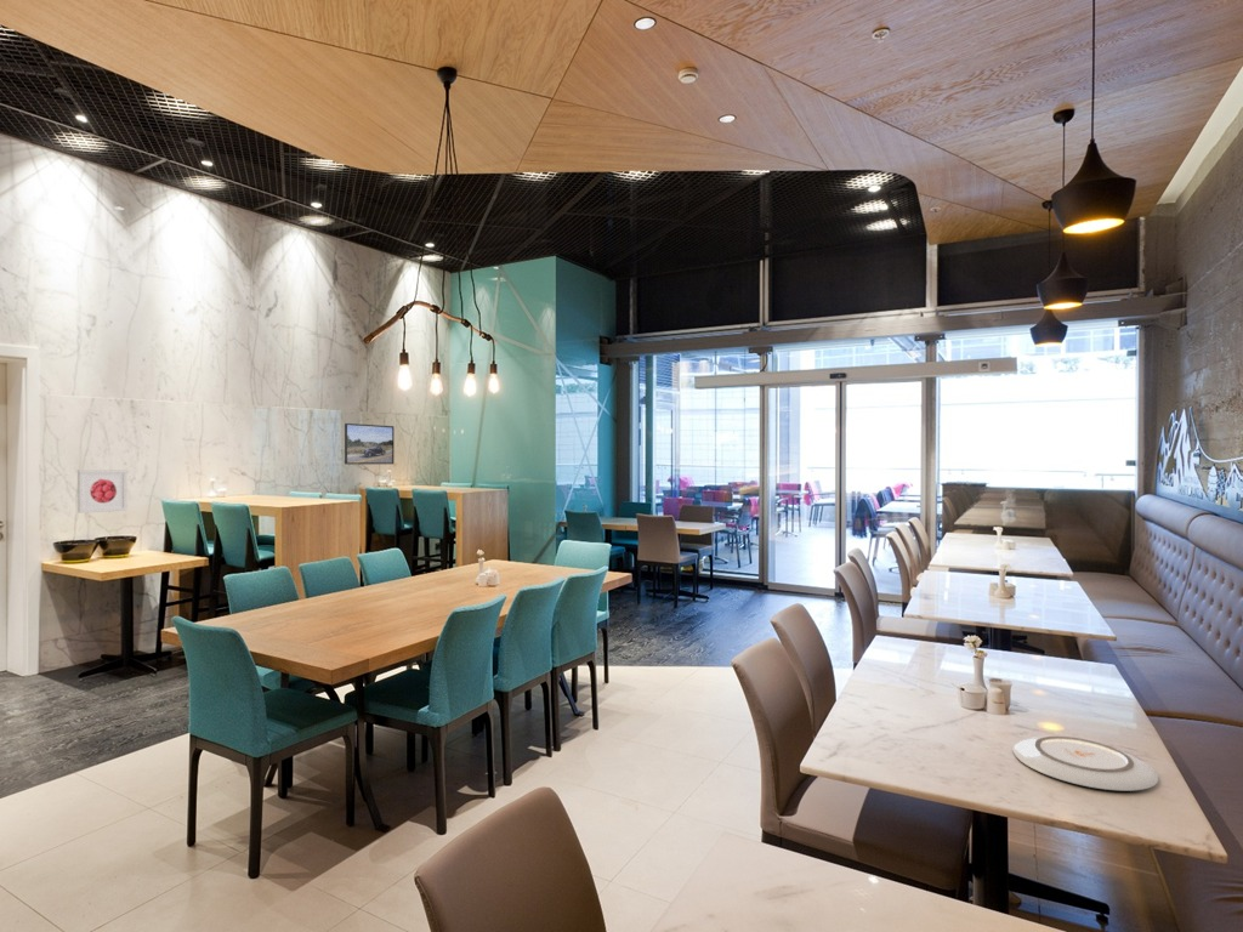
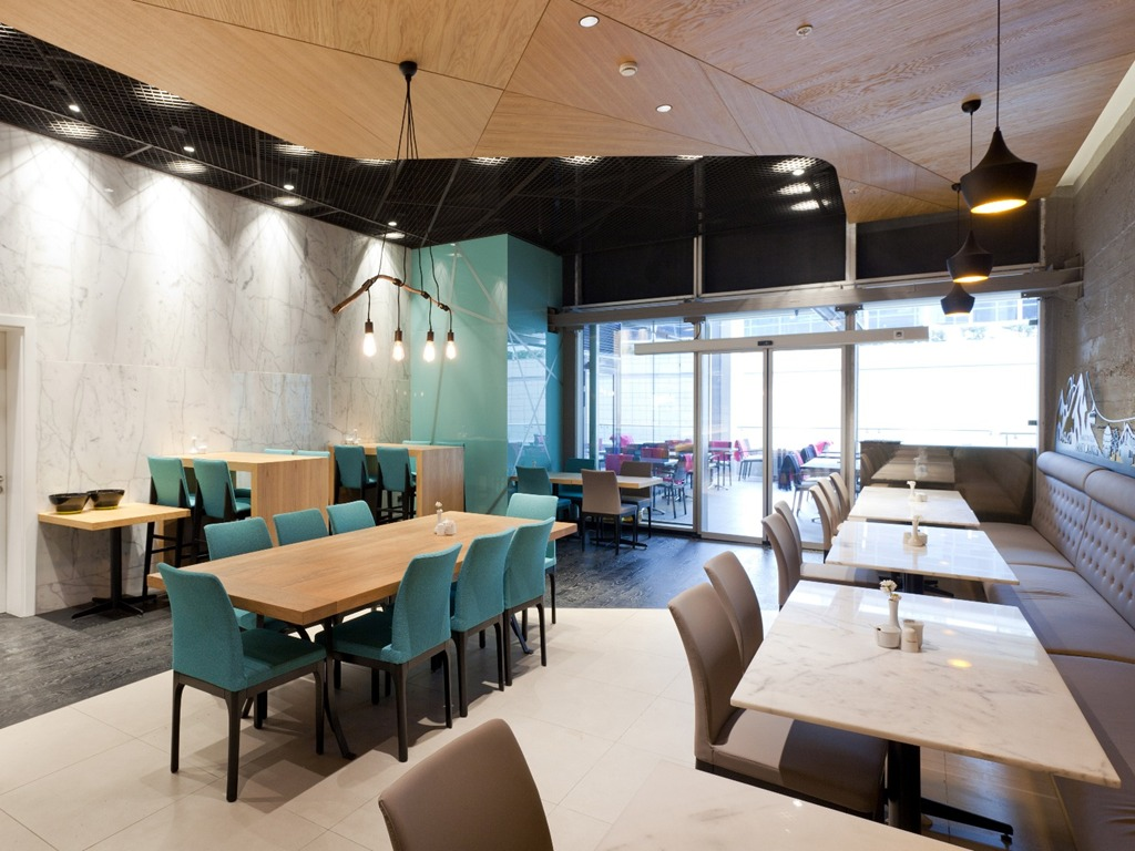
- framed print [76,468,129,515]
- plate [1012,735,1159,792]
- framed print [344,422,396,466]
